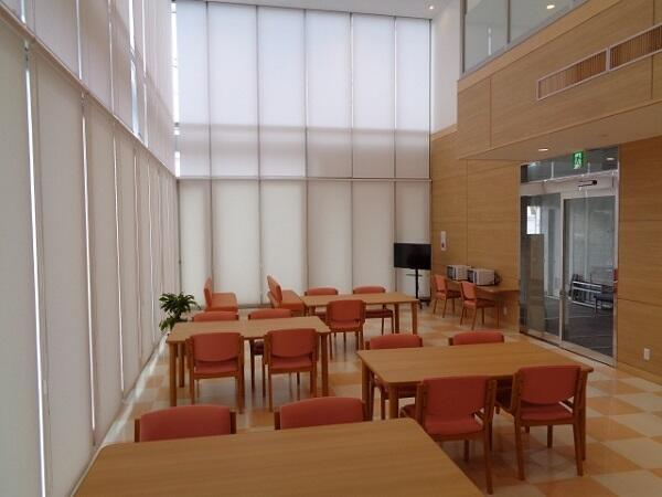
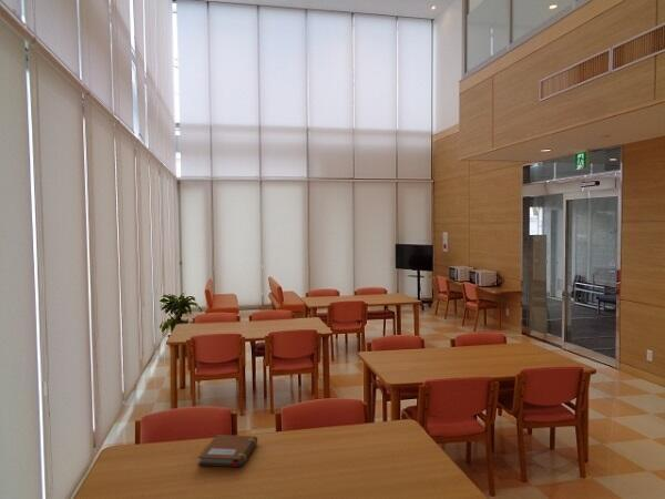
+ notebook [196,434,258,468]
